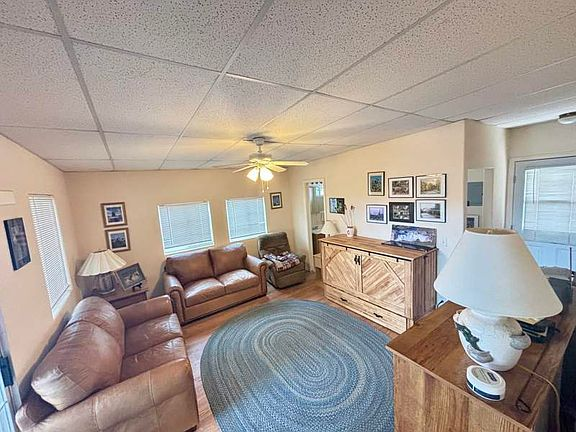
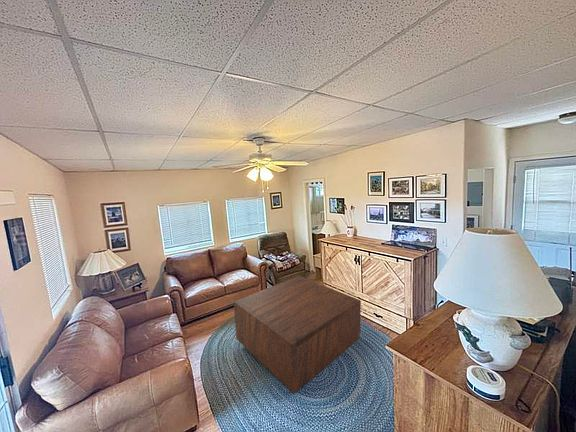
+ coffee table [233,275,362,394]
